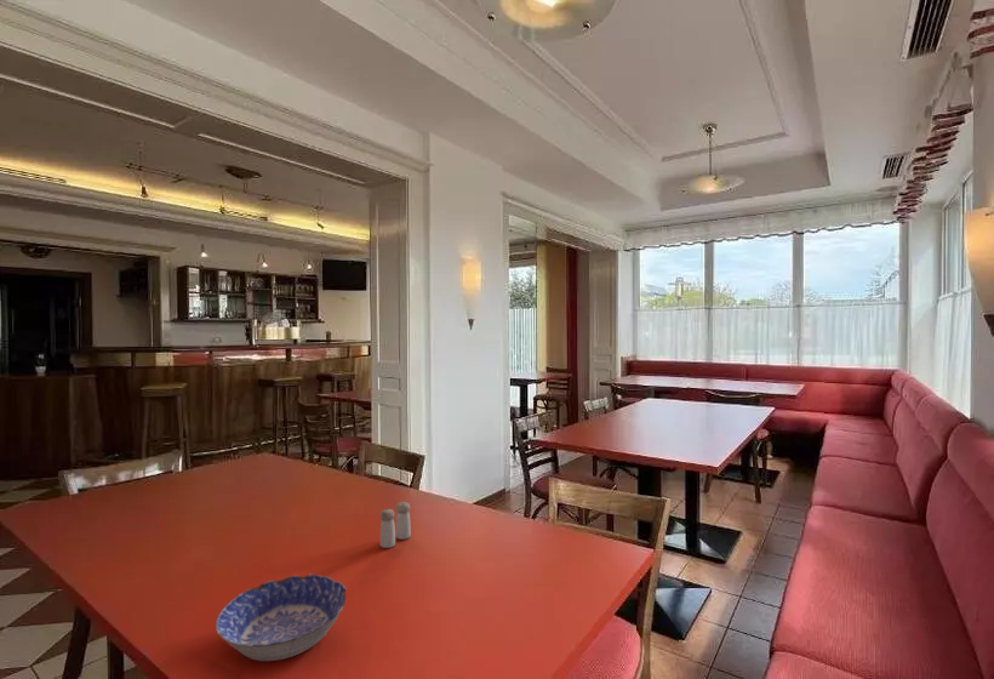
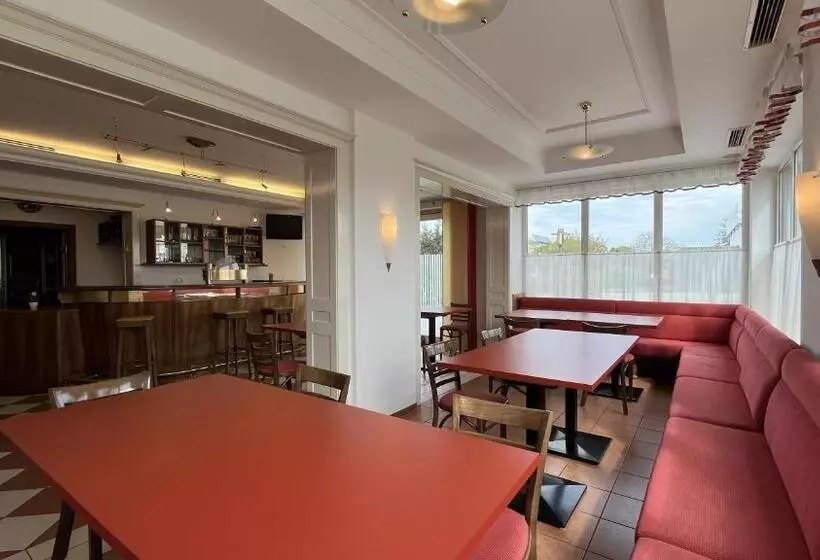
- bowl [215,574,348,662]
- salt and pepper shaker [379,501,412,549]
